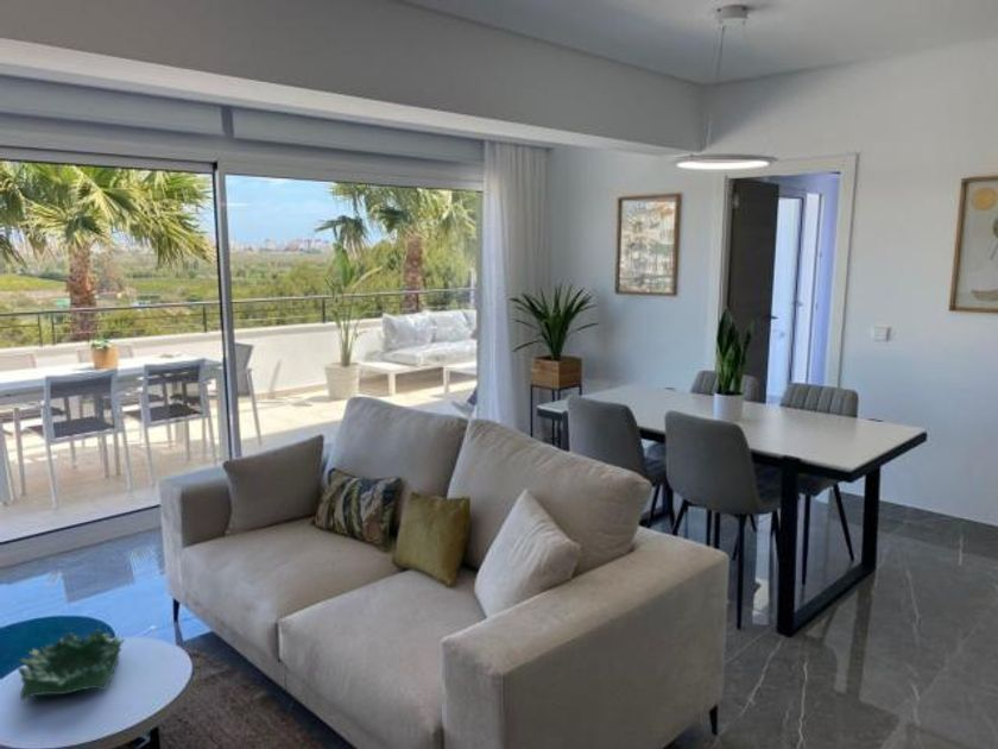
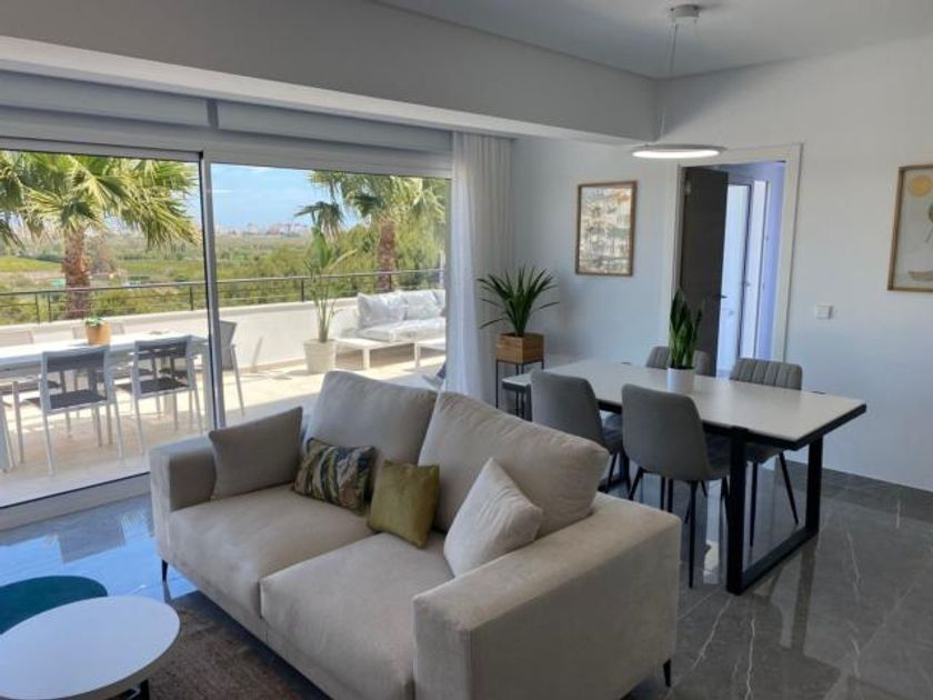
- decorative bowl [17,629,126,701]
